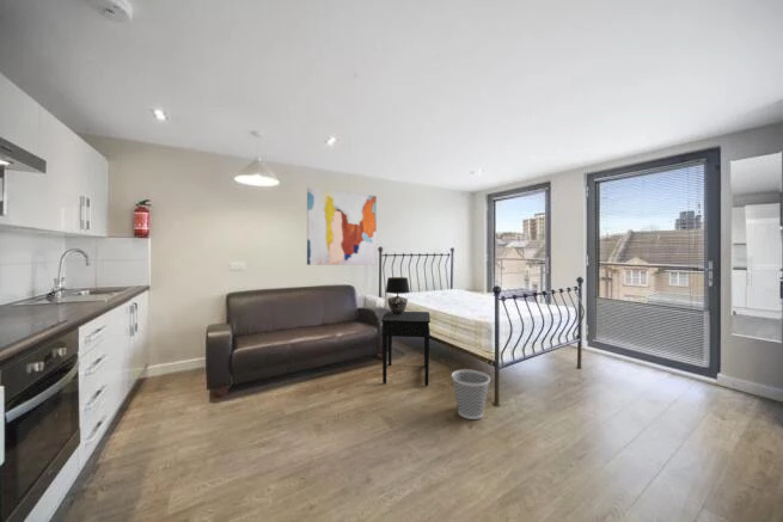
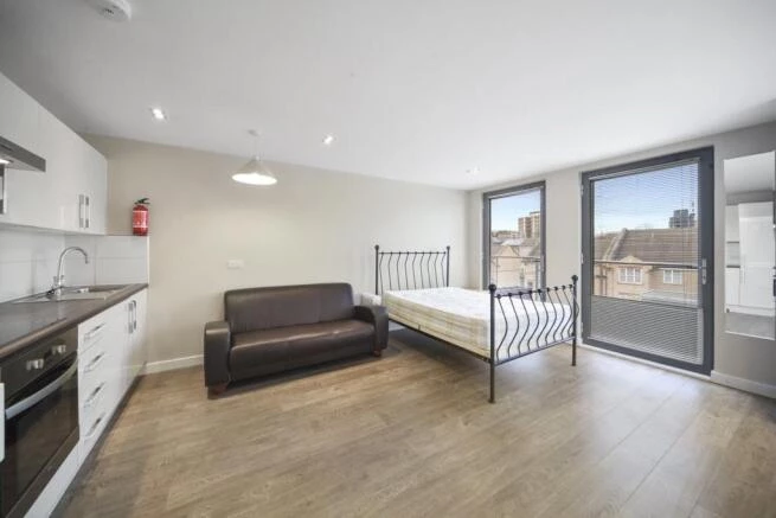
- wastebasket [451,368,491,420]
- table lamp [384,276,411,315]
- wall art [306,186,378,266]
- side table [380,309,432,387]
